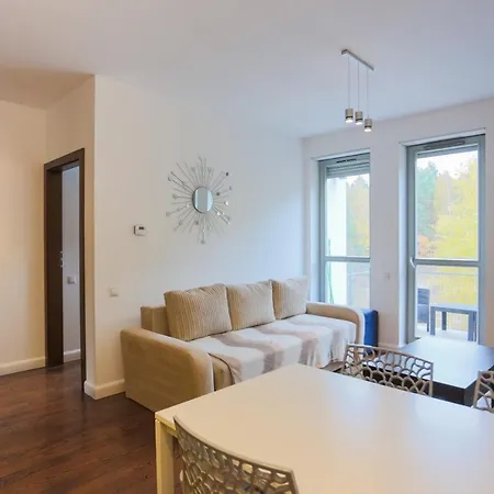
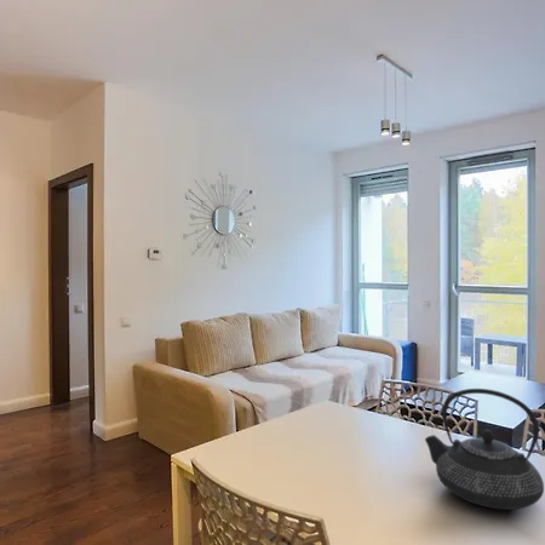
+ teapot [424,388,545,511]
